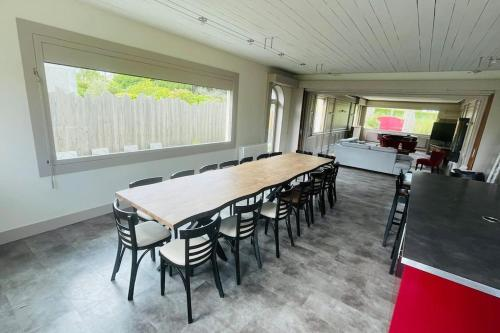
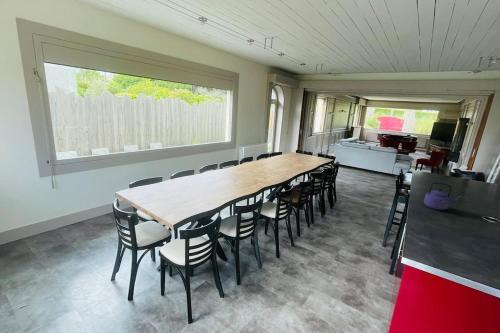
+ kettle [423,182,463,211]
